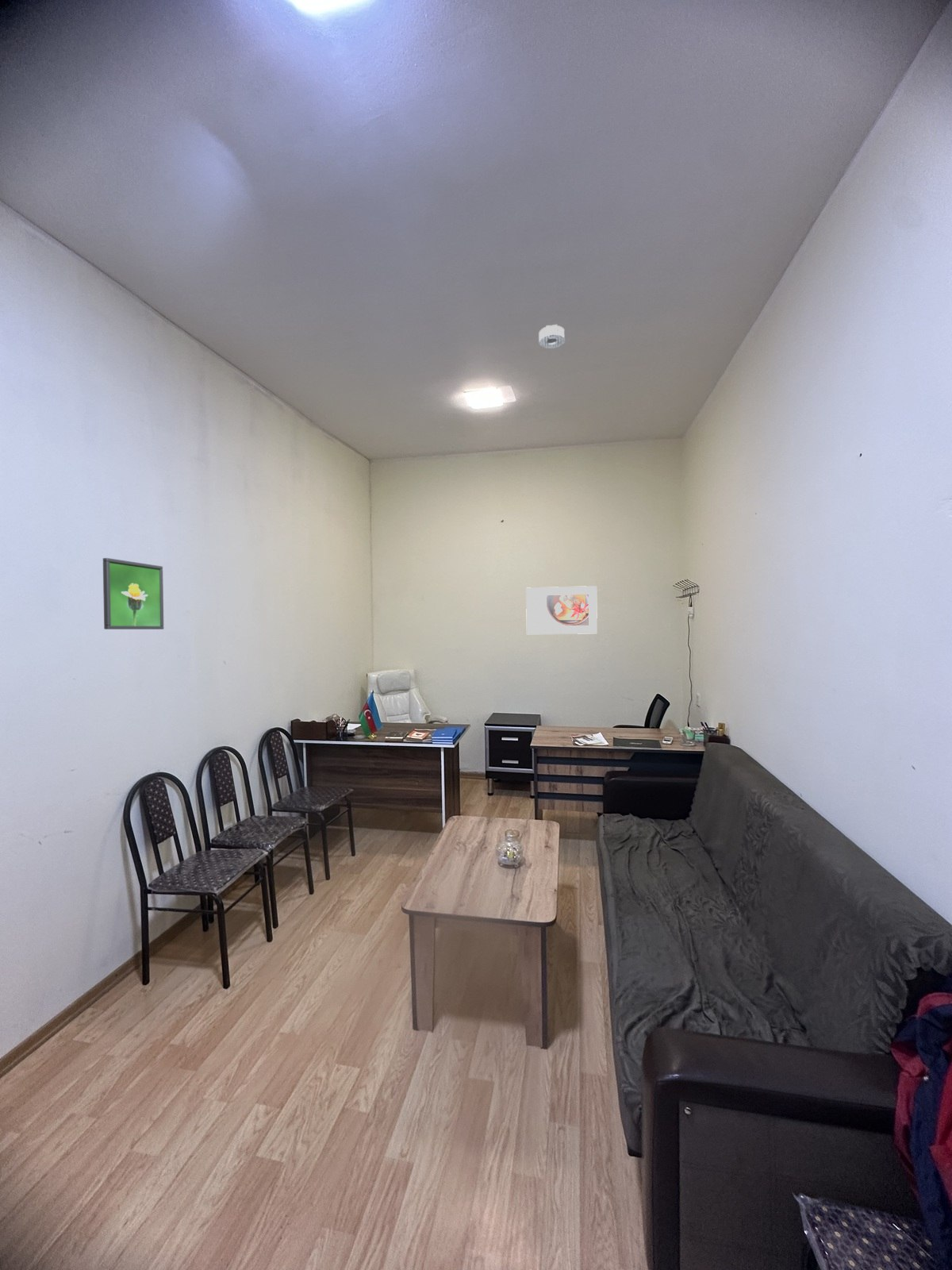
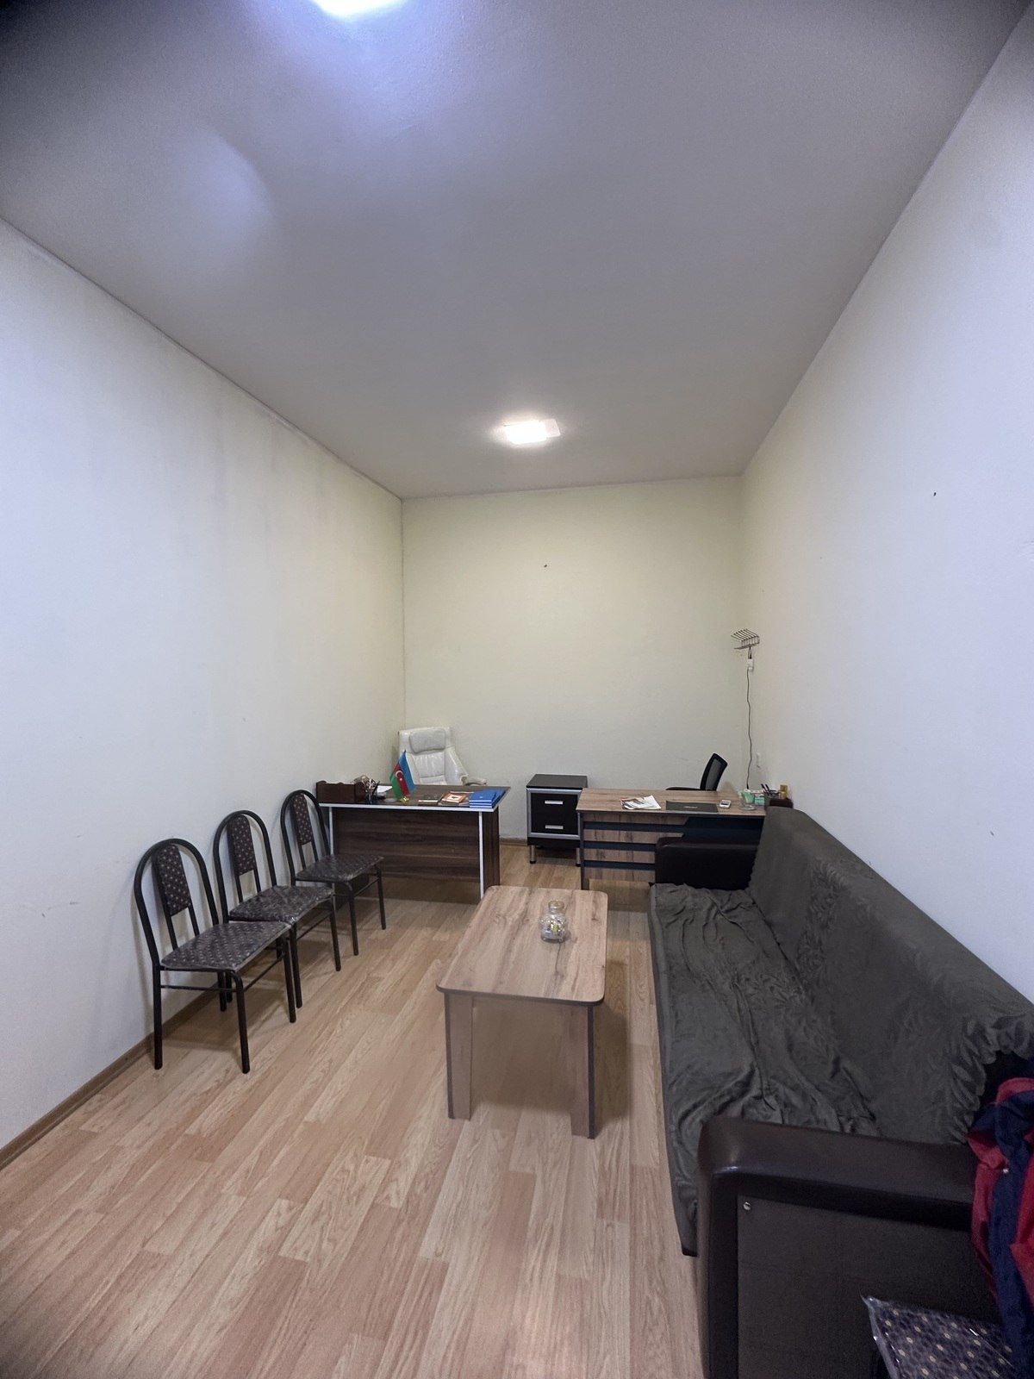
- smoke detector [538,324,566,349]
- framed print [102,557,164,630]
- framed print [525,585,598,635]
